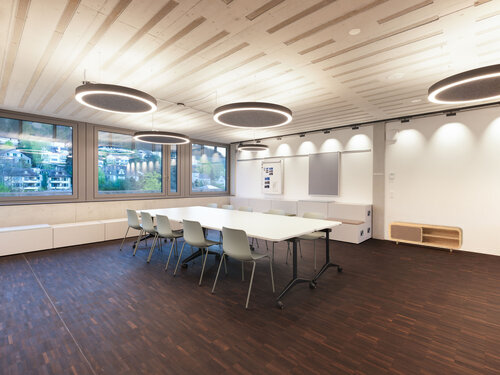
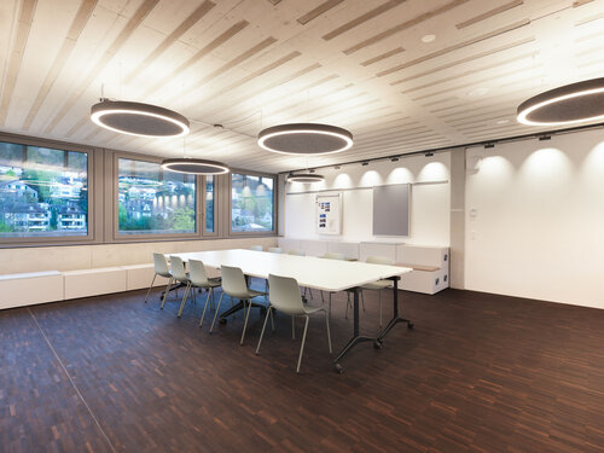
- tv stand [388,221,464,253]
